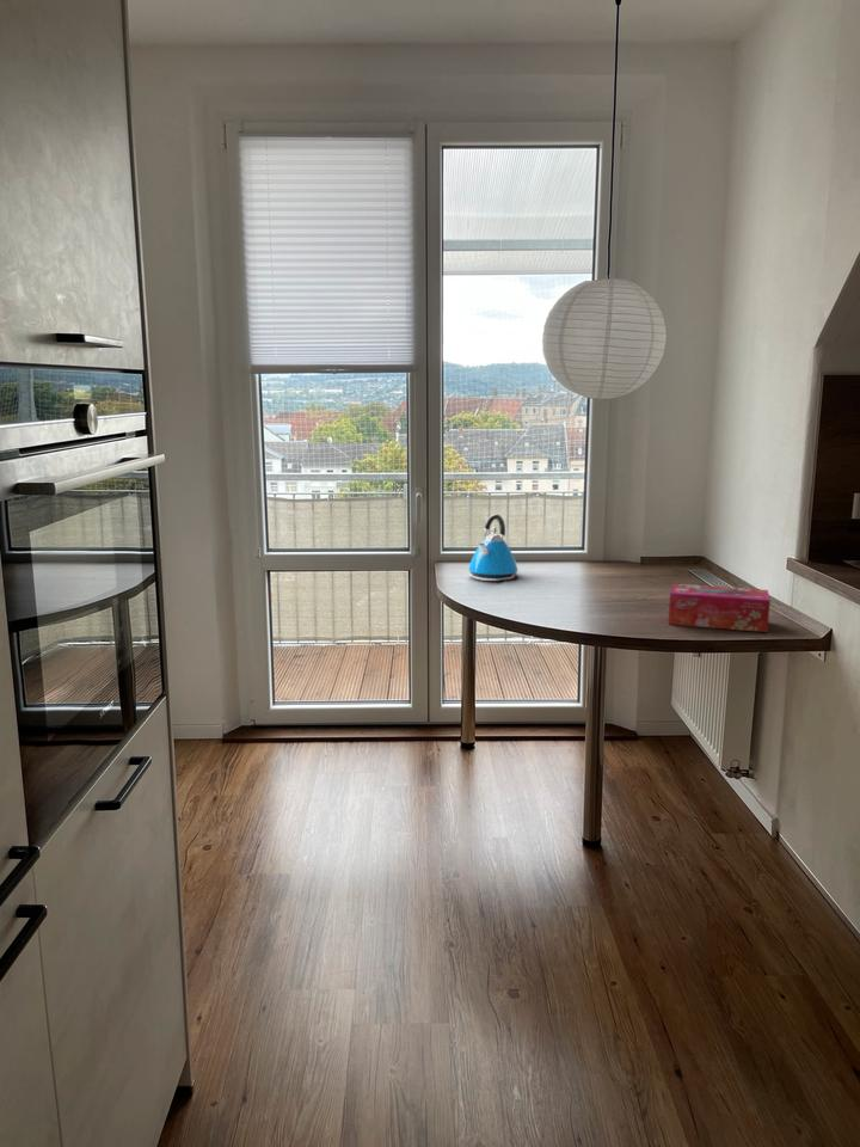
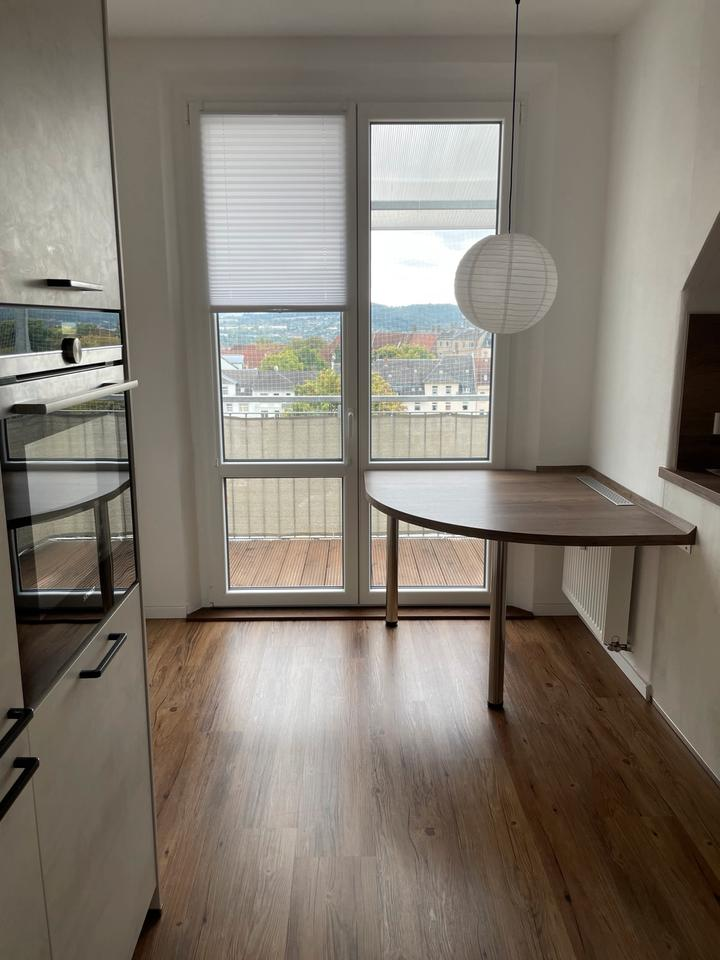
- tissue box [668,583,772,633]
- kettle [467,513,520,582]
